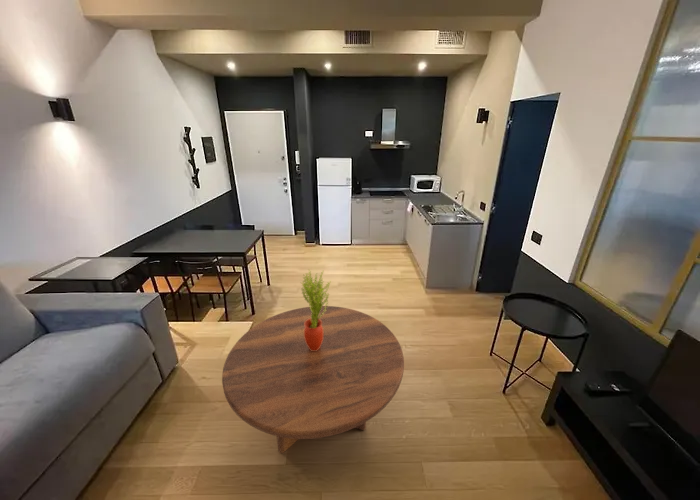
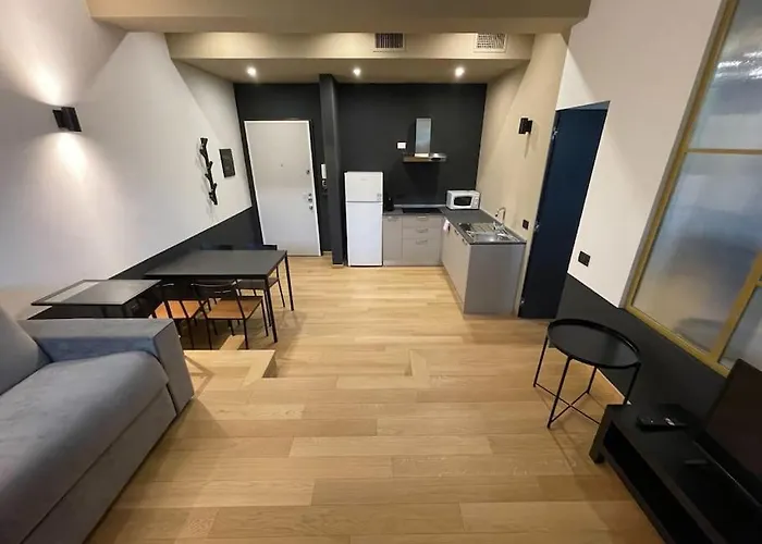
- coffee table [221,305,405,454]
- potted plant [300,268,332,351]
